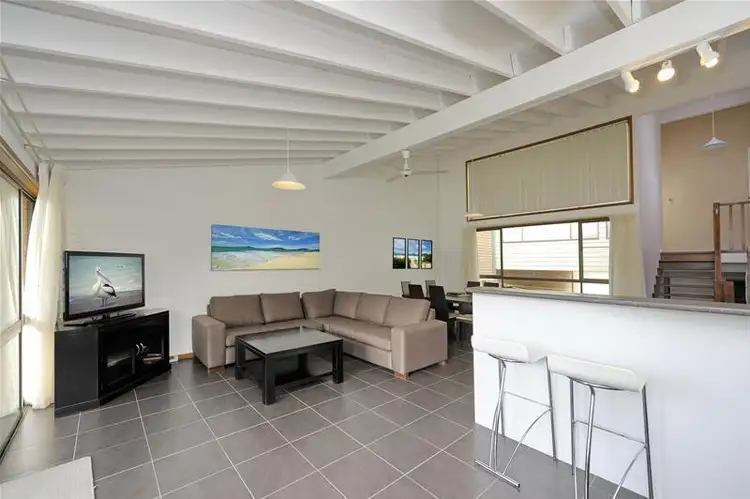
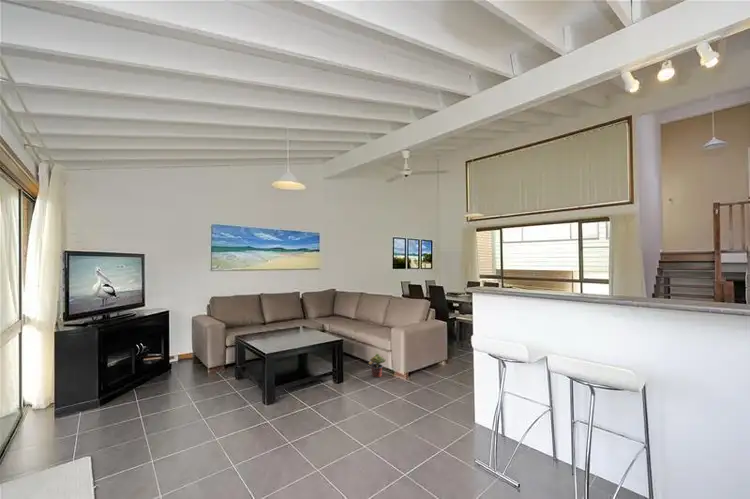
+ potted plant [368,353,386,378]
